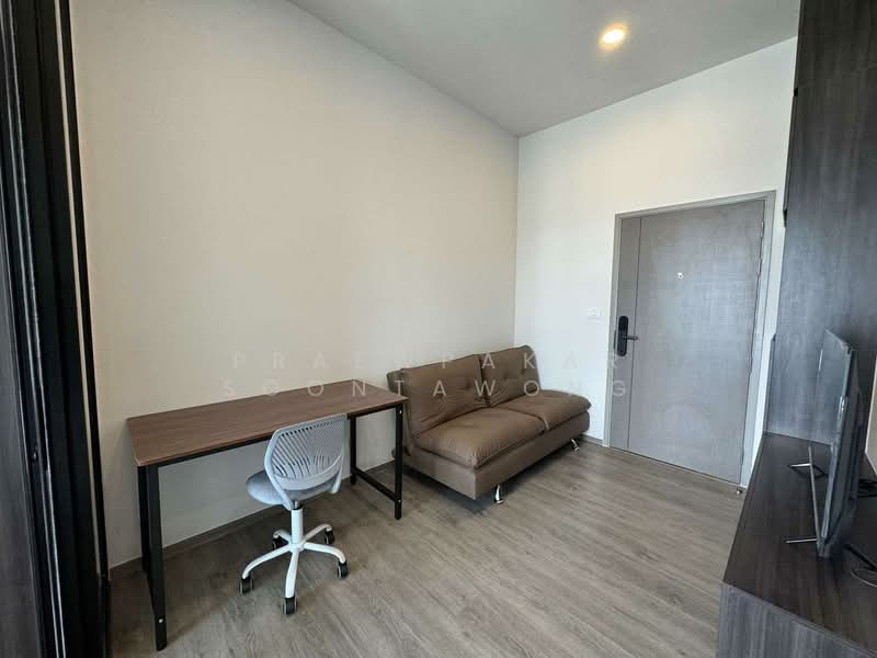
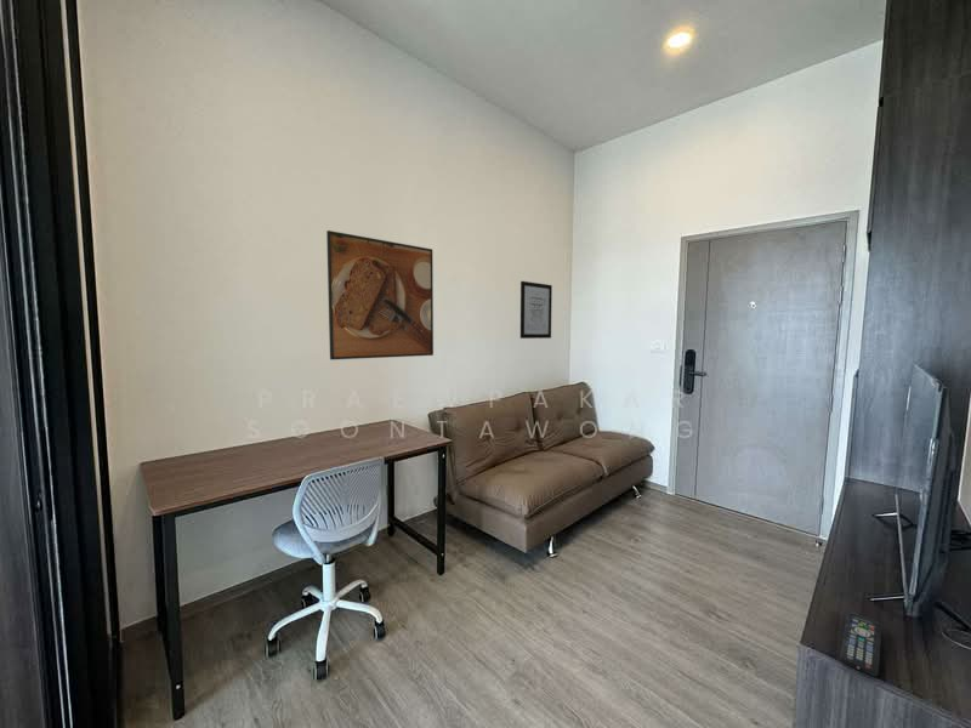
+ wall art [519,280,553,340]
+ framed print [325,229,435,360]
+ remote control [839,610,884,677]
